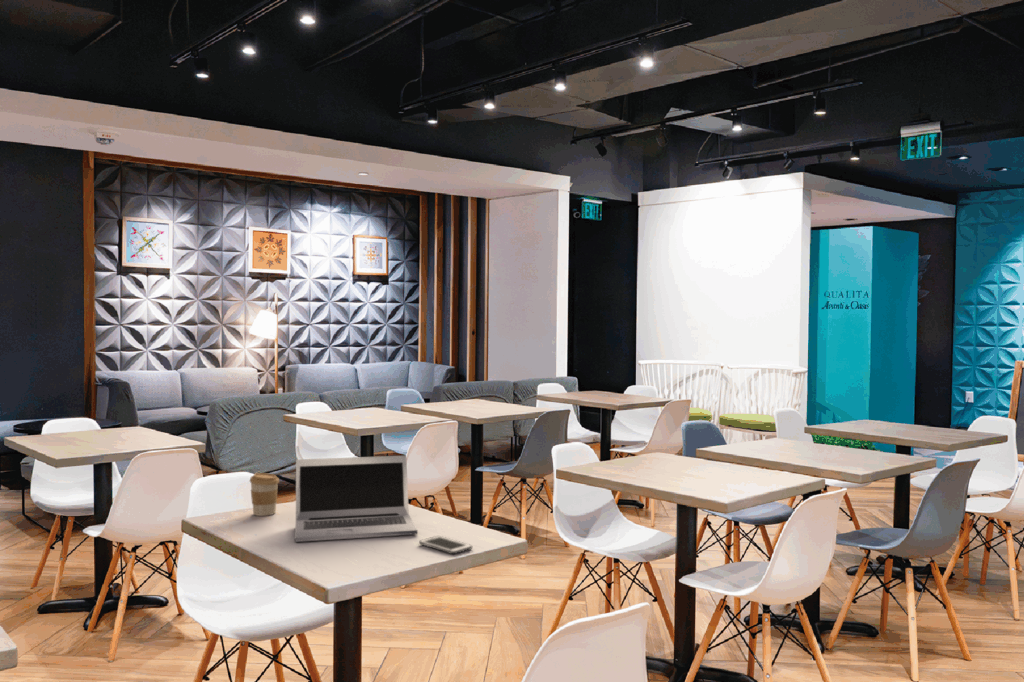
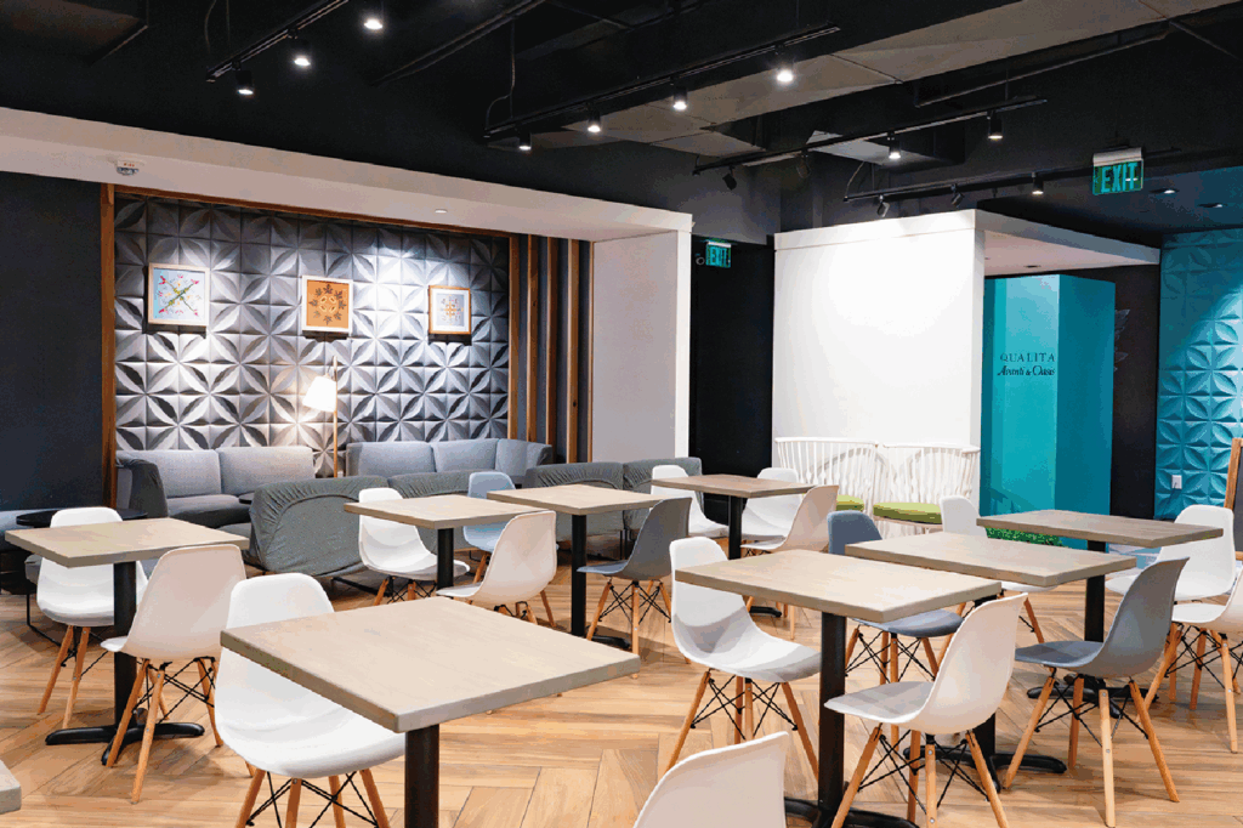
- coffee cup [249,472,280,517]
- laptop [294,455,418,543]
- cell phone [418,535,473,555]
